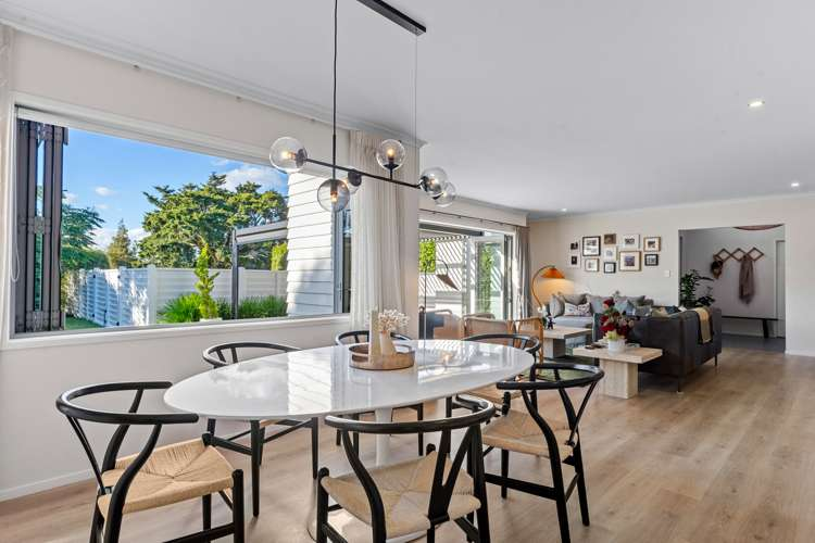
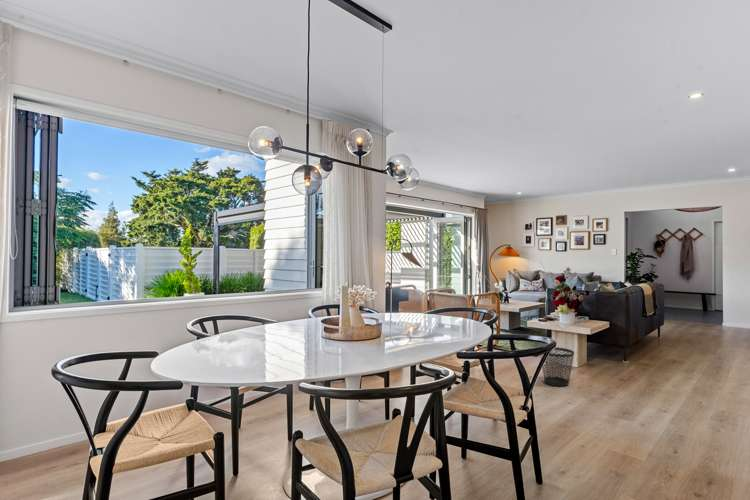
+ wastebasket [540,346,575,387]
